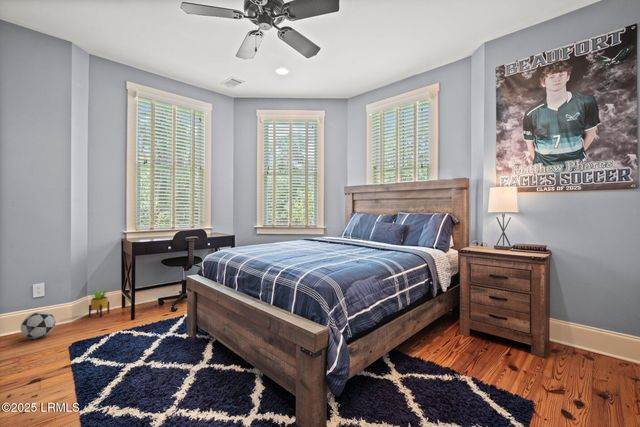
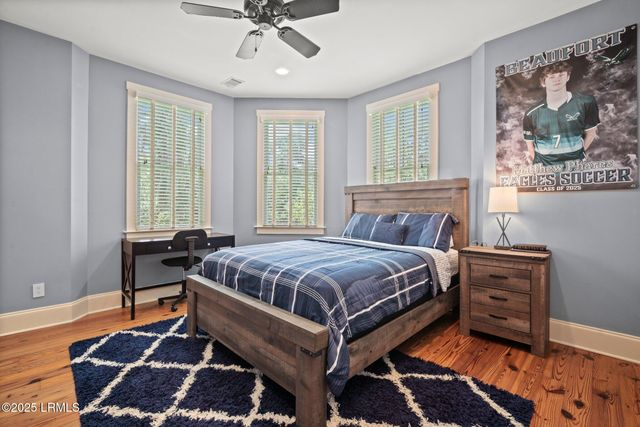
- potted plant [88,287,110,318]
- soccer ball [20,311,56,340]
